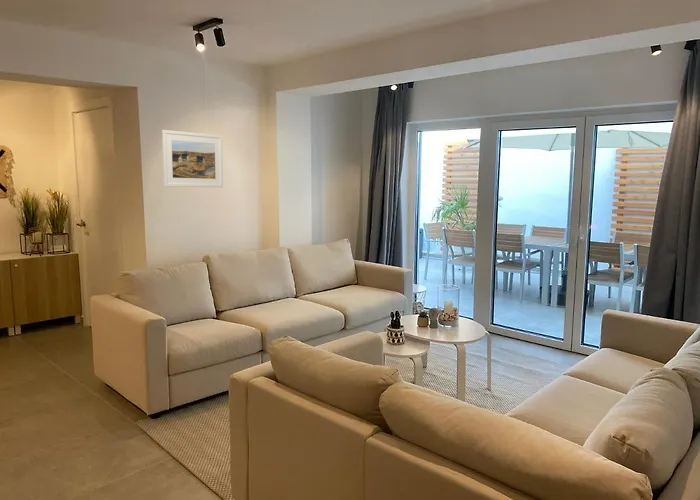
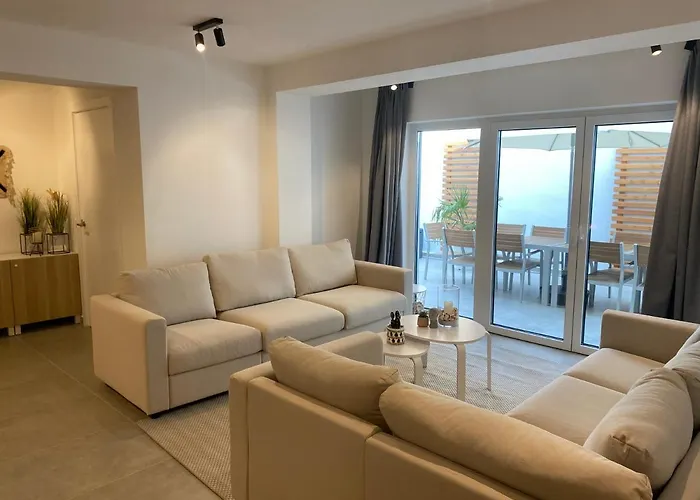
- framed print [161,129,224,188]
